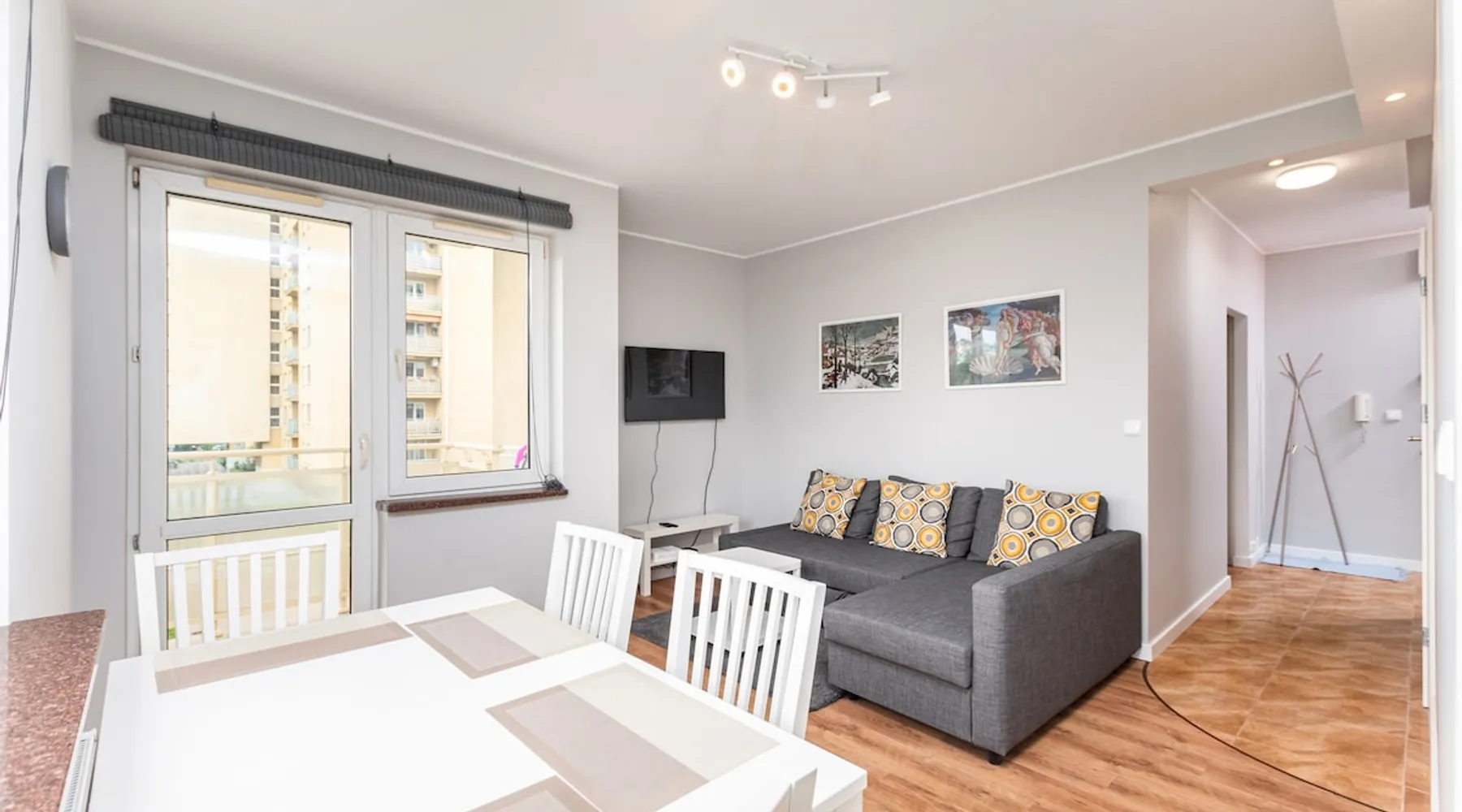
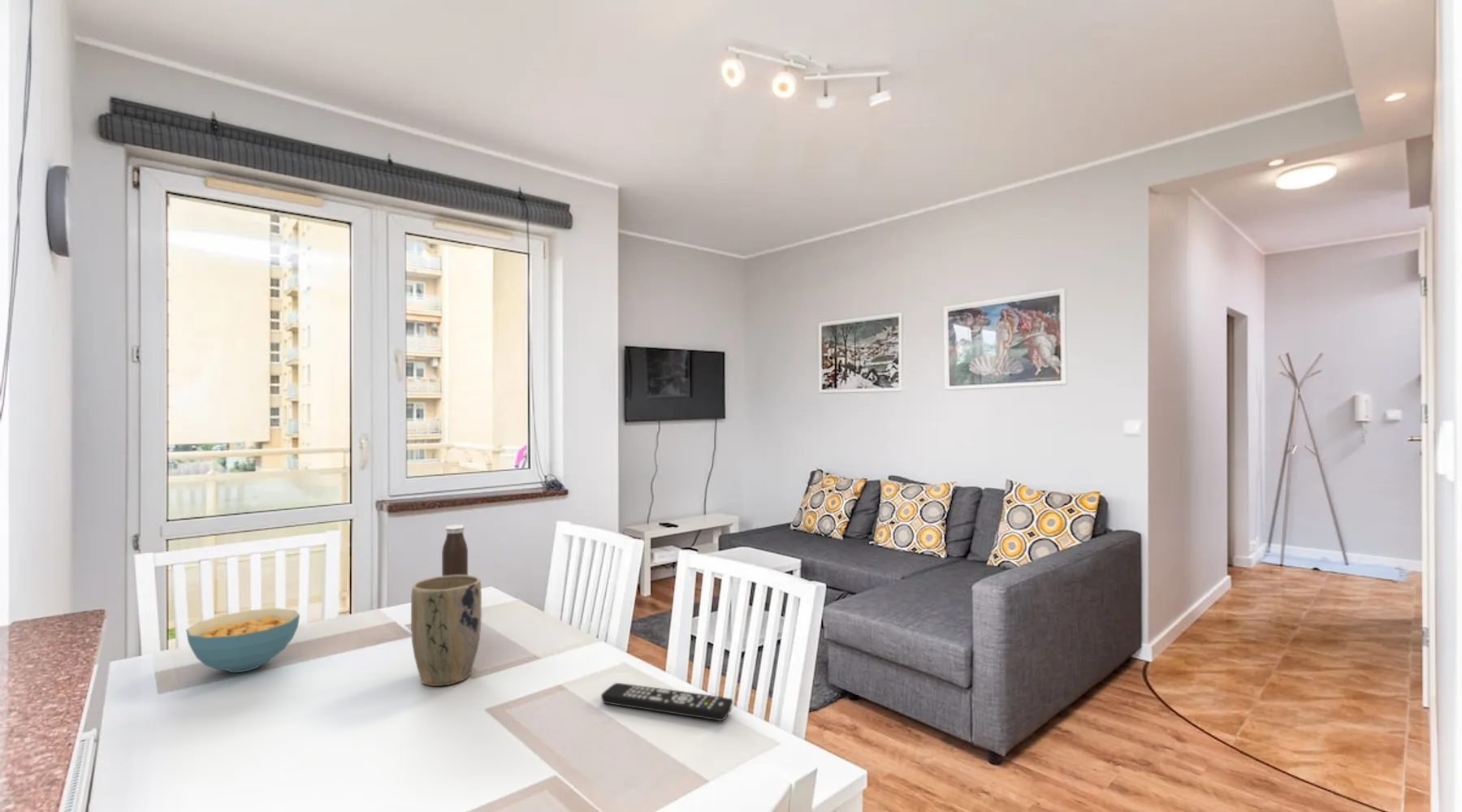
+ remote control [600,682,733,722]
+ cereal bowl [185,607,301,673]
+ water bottle [441,524,469,577]
+ plant pot [410,575,482,687]
